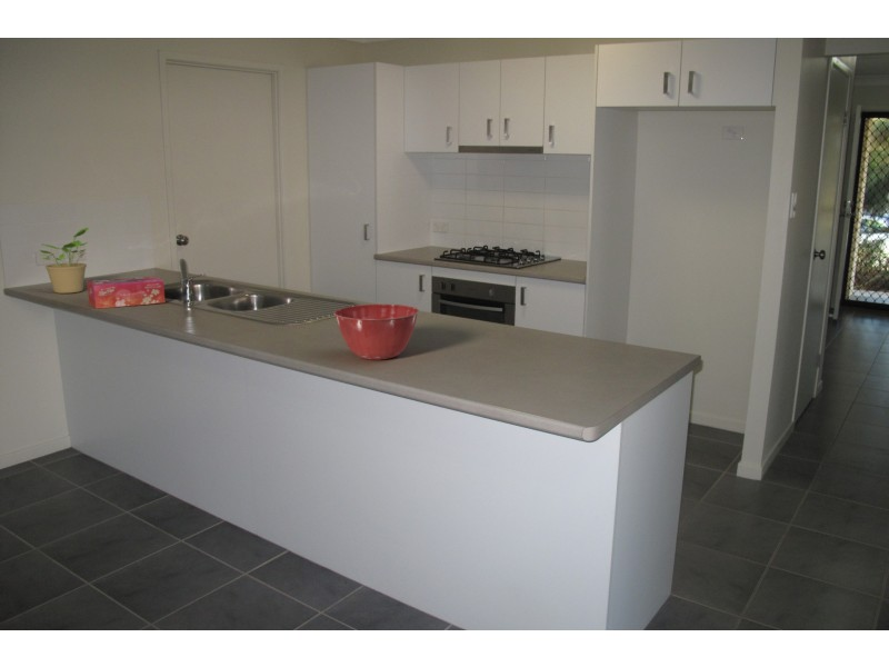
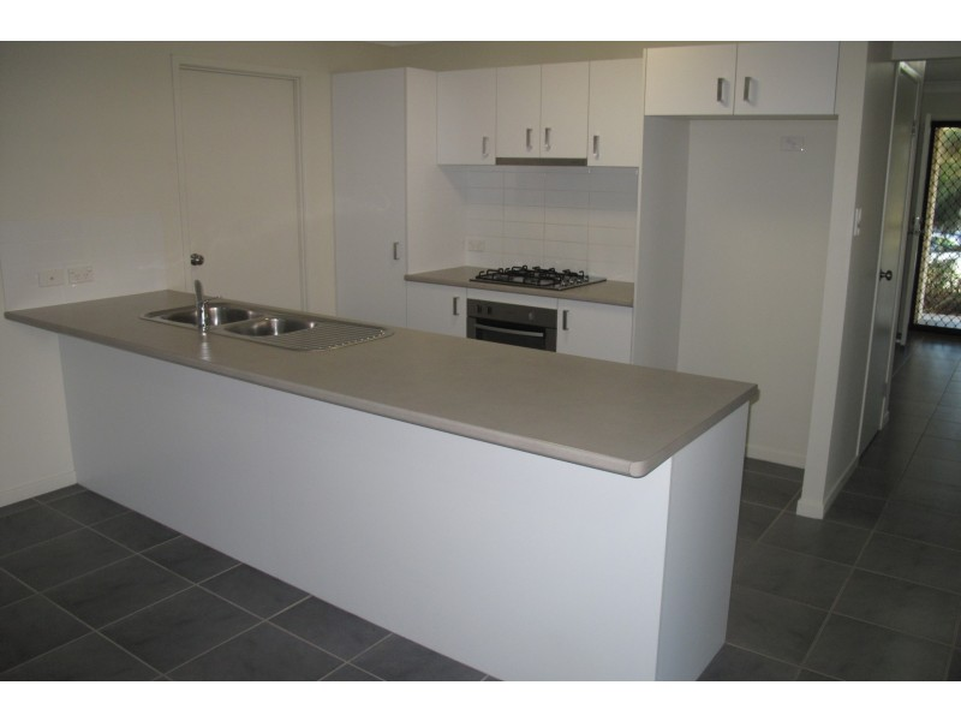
- potted plant [39,227,89,295]
- tissue box [86,276,166,310]
- mixing bowl [333,303,420,360]
